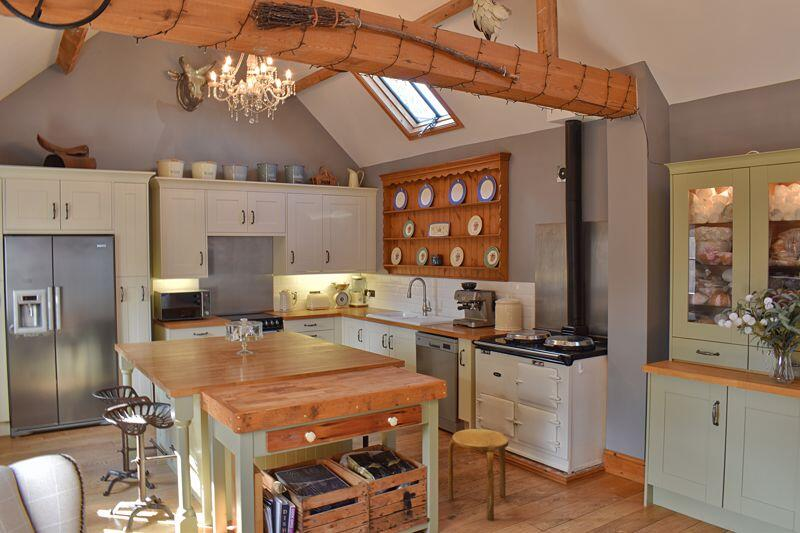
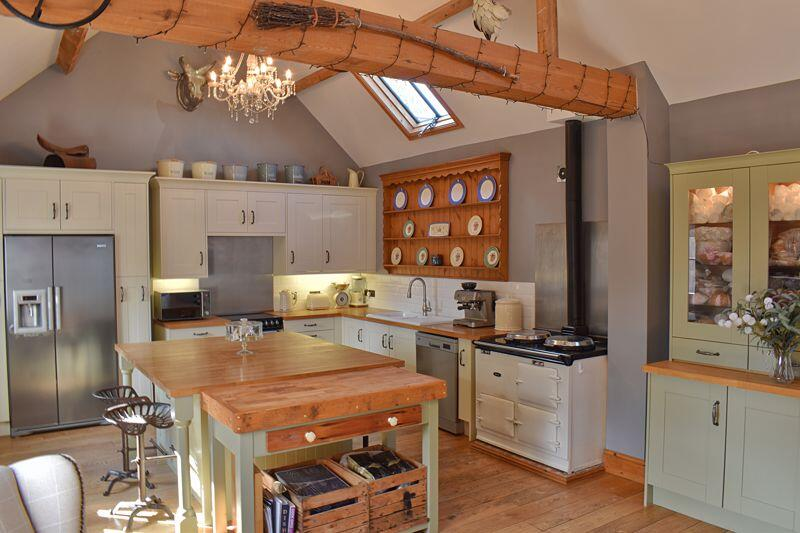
- stool [447,428,510,521]
